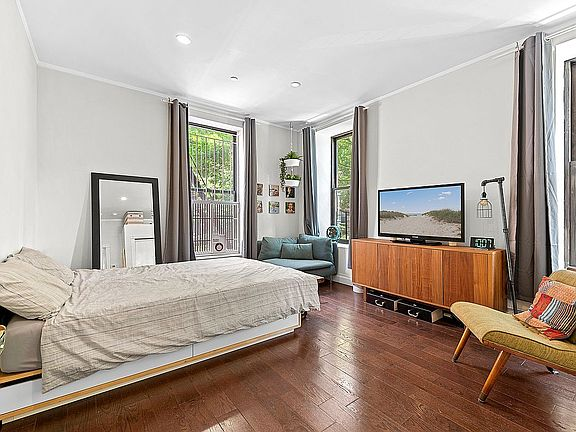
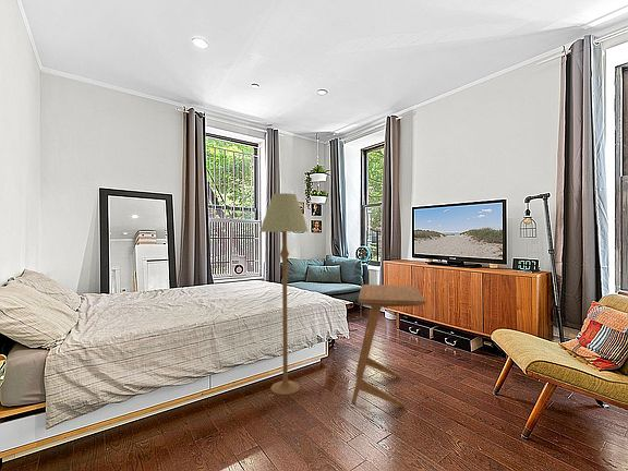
+ side table [351,283,427,409]
+ floor lamp [259,192,310,396]
